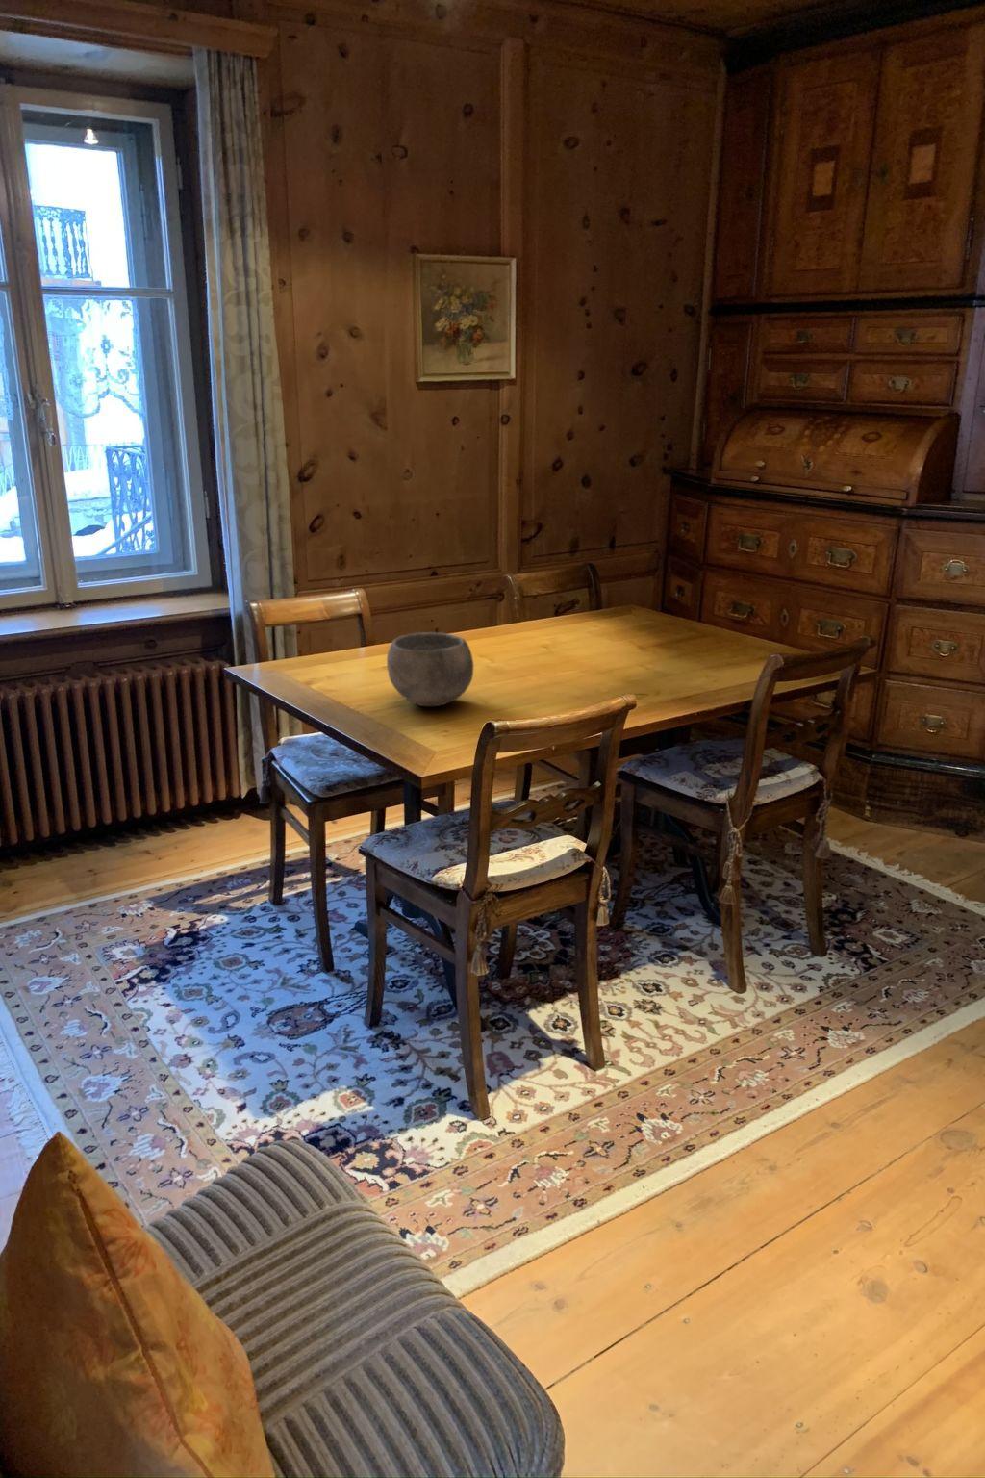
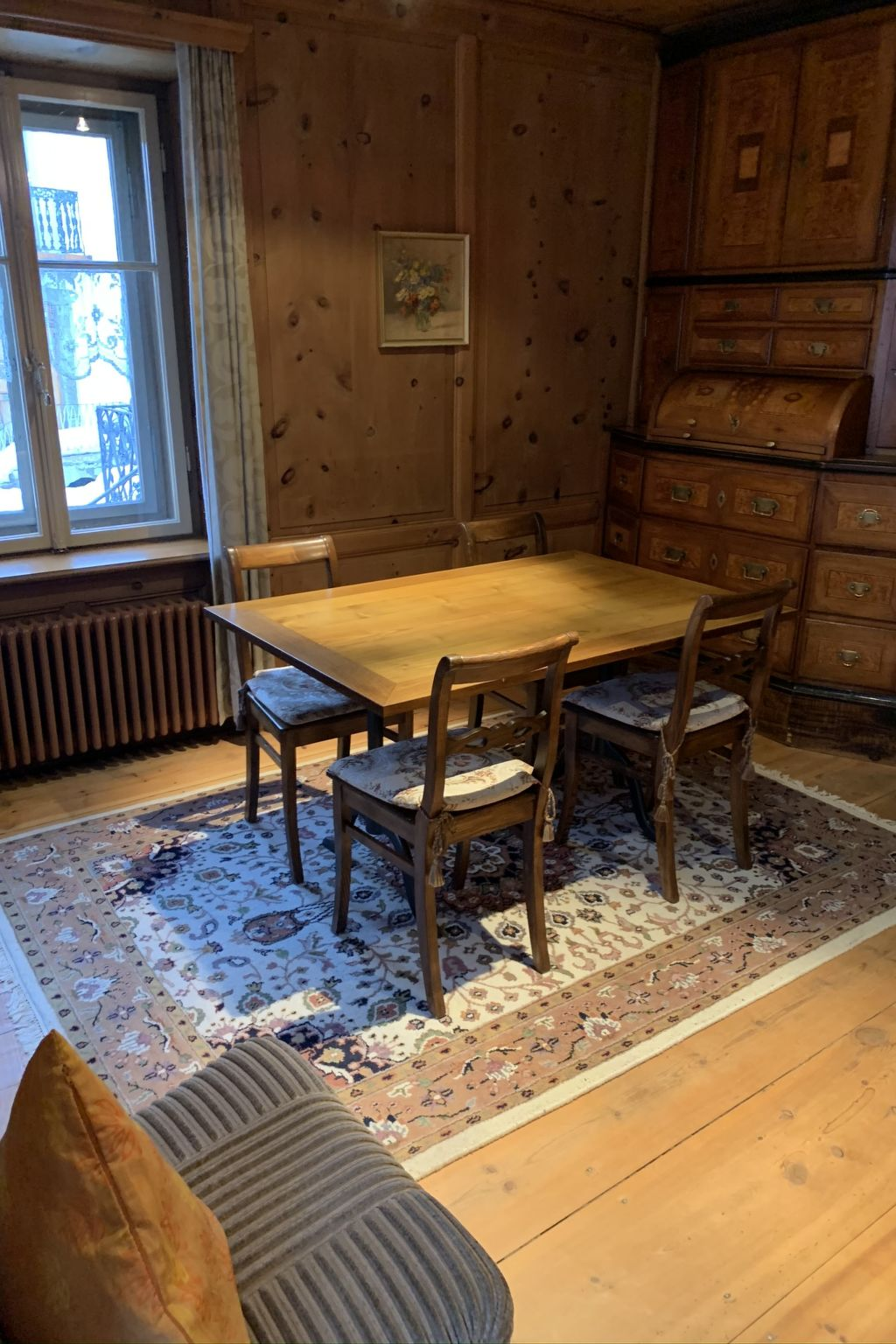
- bowl [386,631,474,707]
